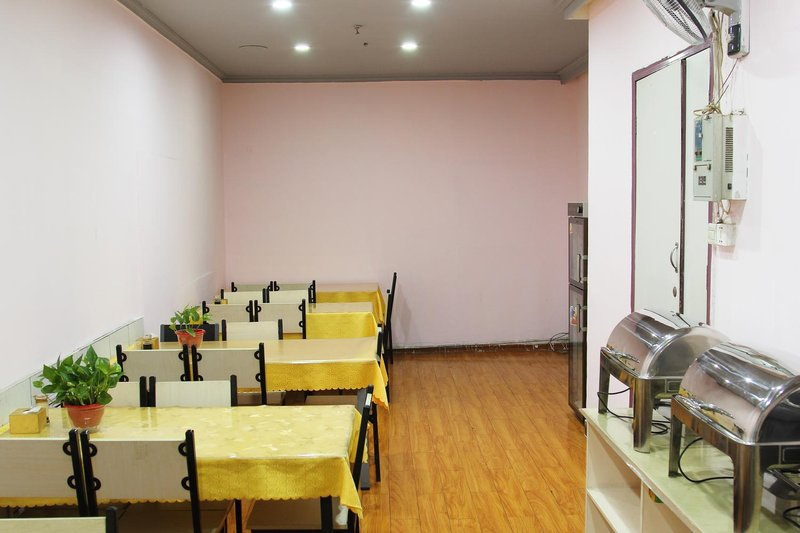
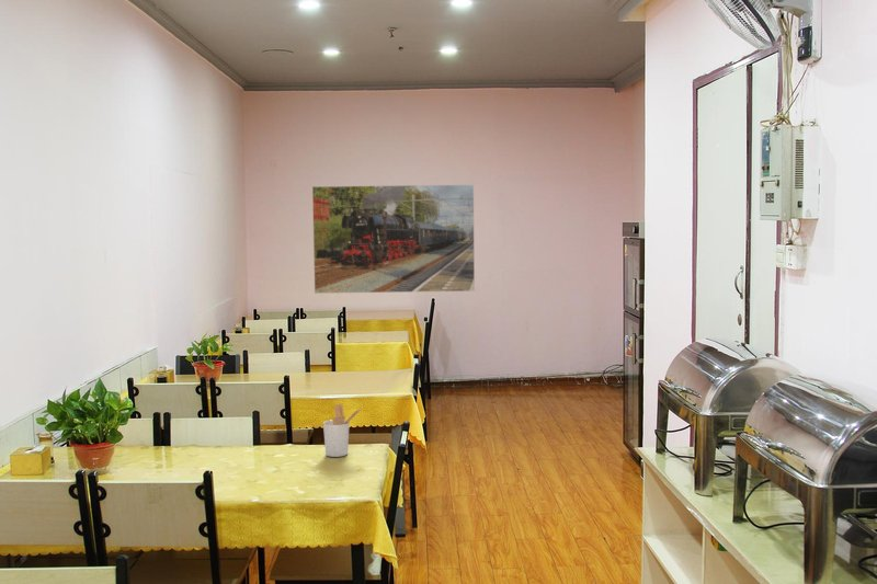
+ utensil holder [322,403,364,458]
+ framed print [311,184,476,295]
